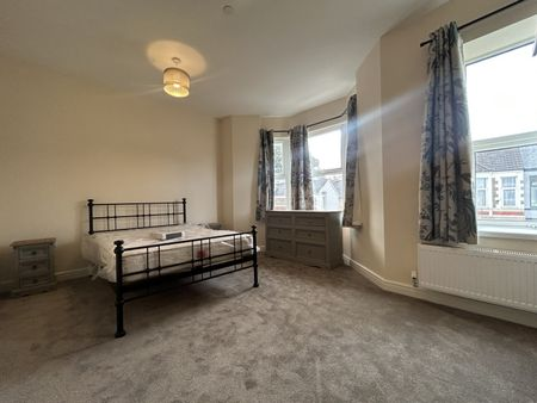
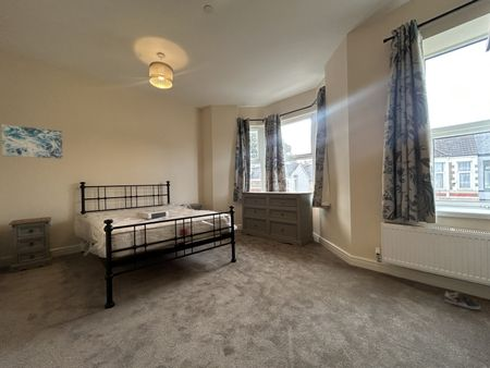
+ wall art [0,123,63,160]
+ sneaker [443,291,481,310]
